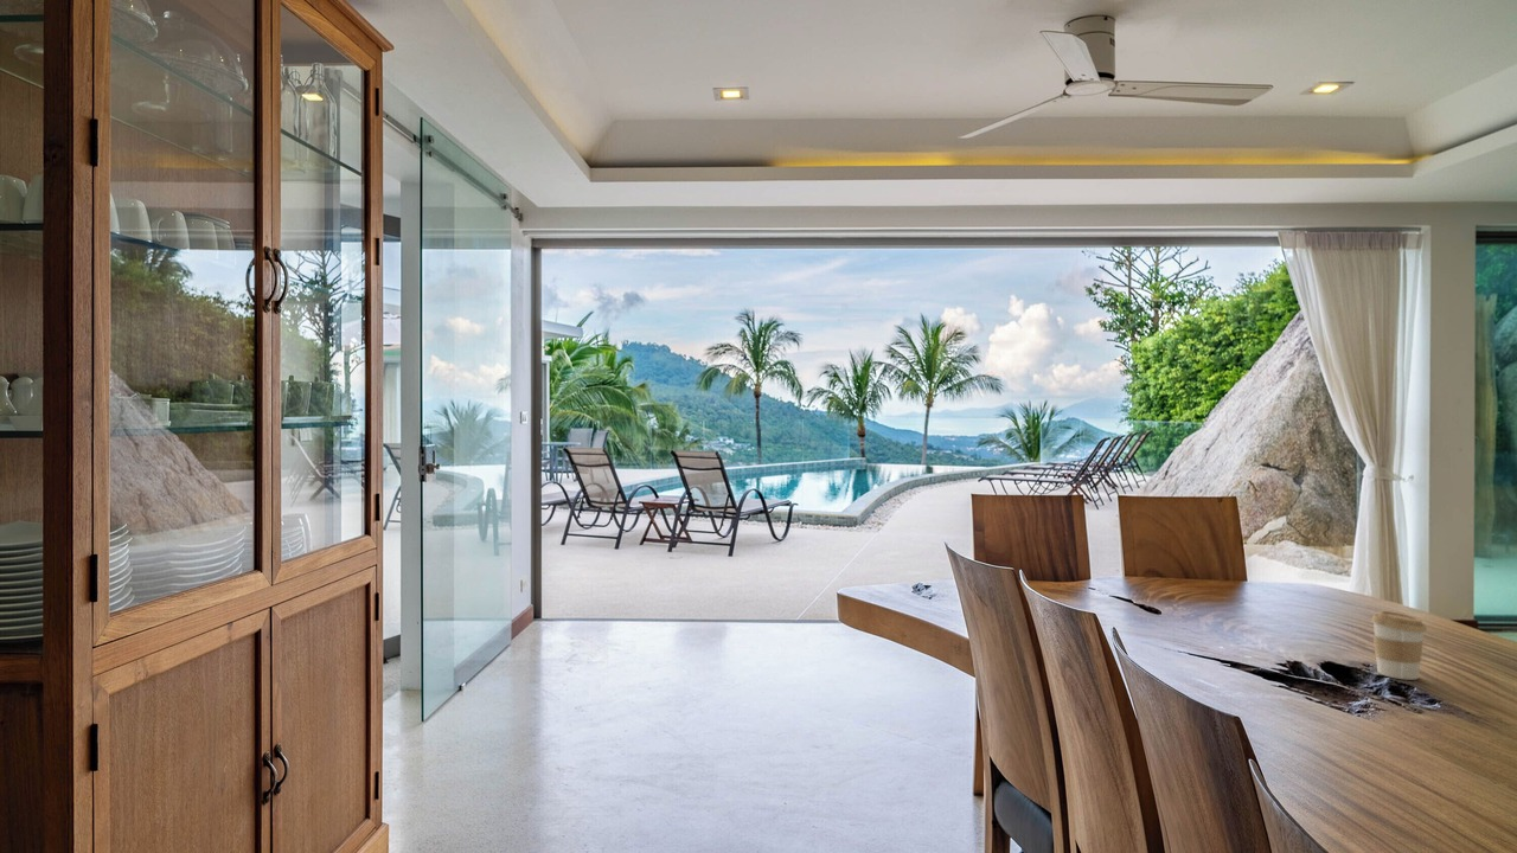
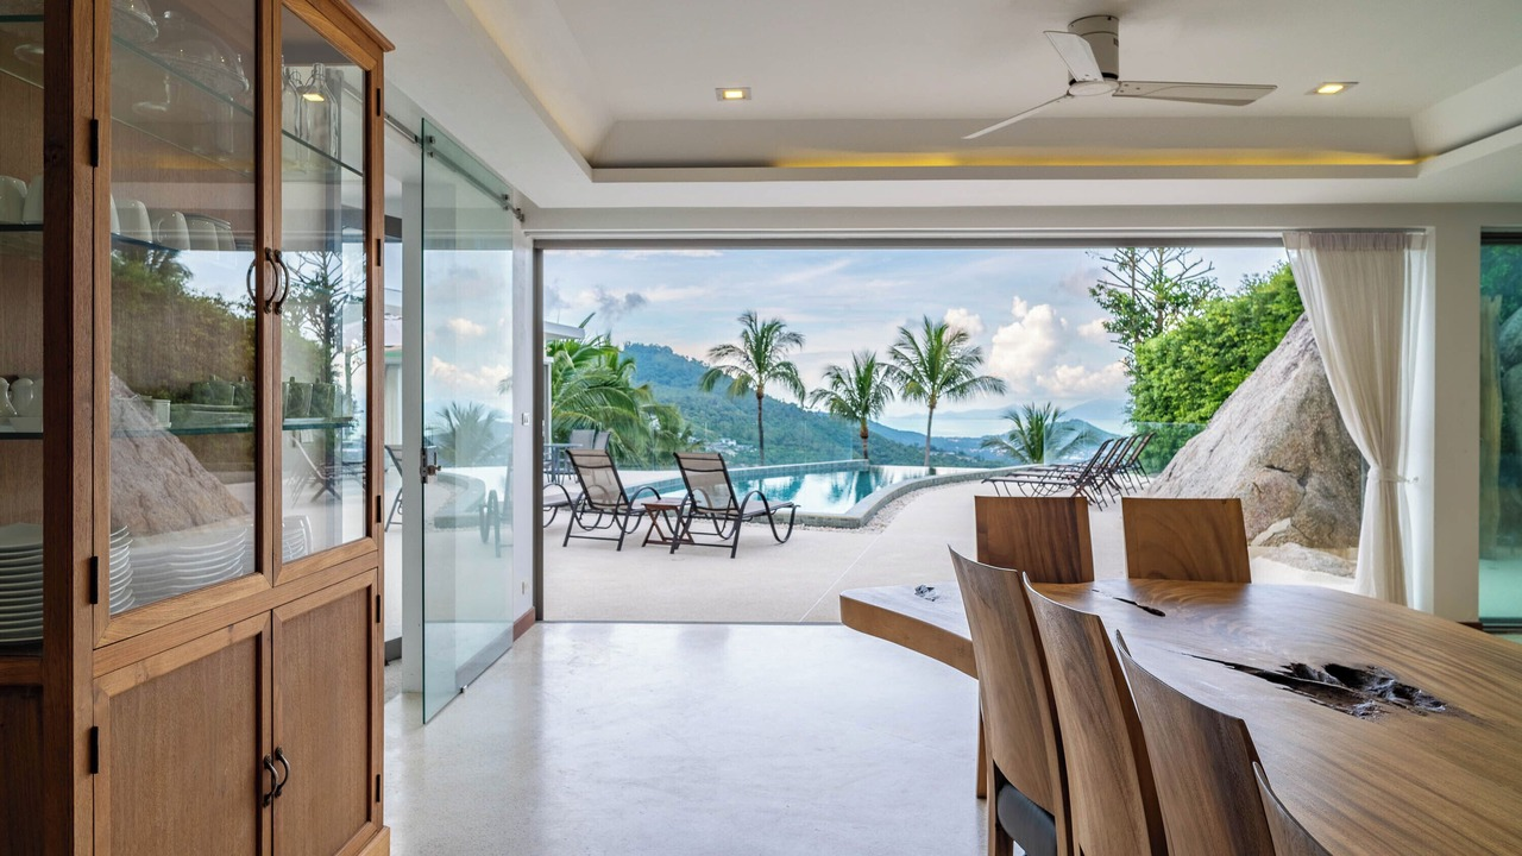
- coffee cup [1371,610,1428,681]
